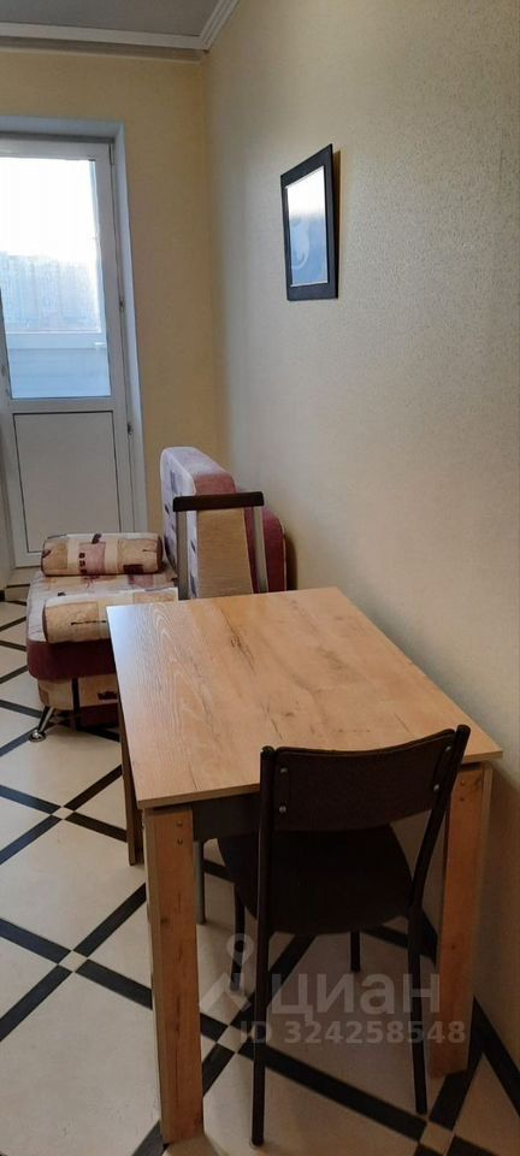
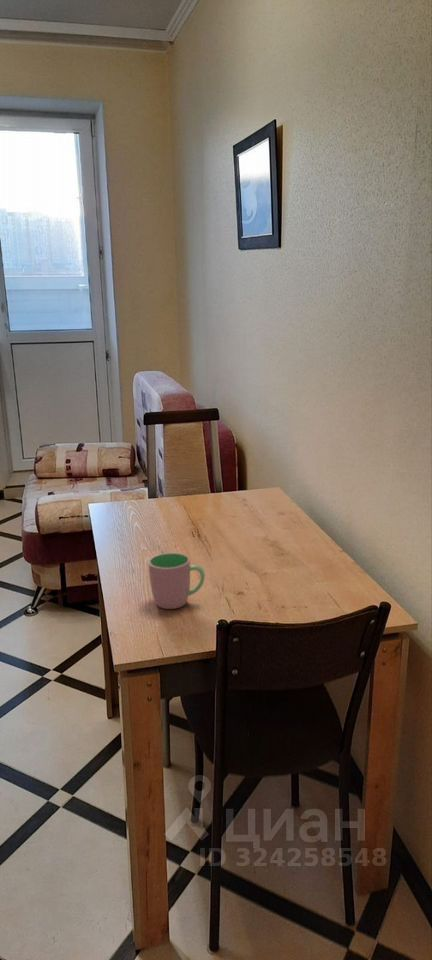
+ cup [147,552,206,610]
